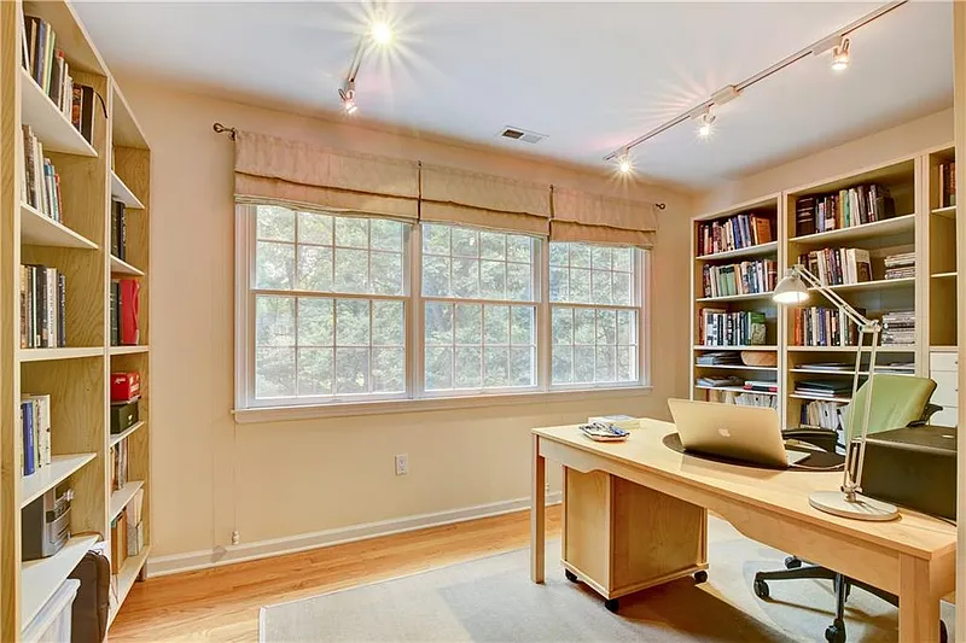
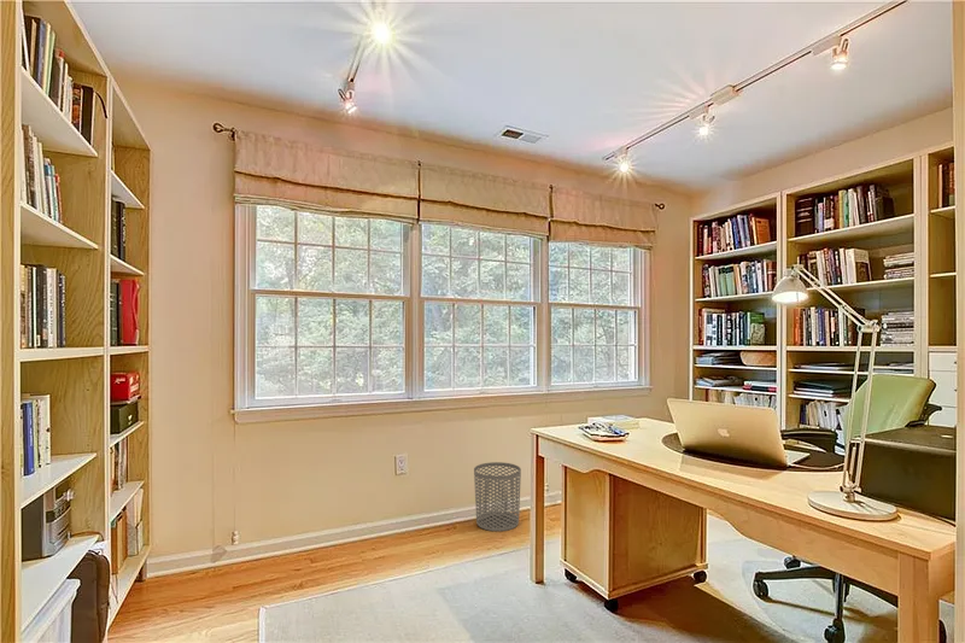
+ waste bin [473,461,522,532]
